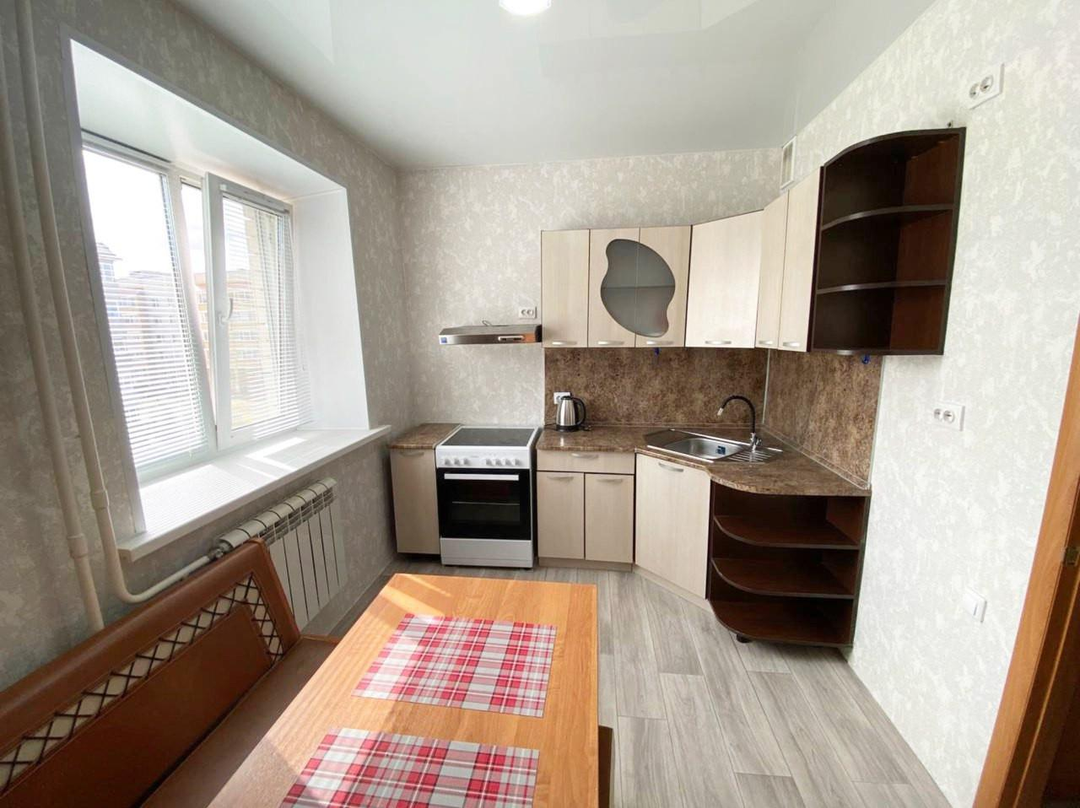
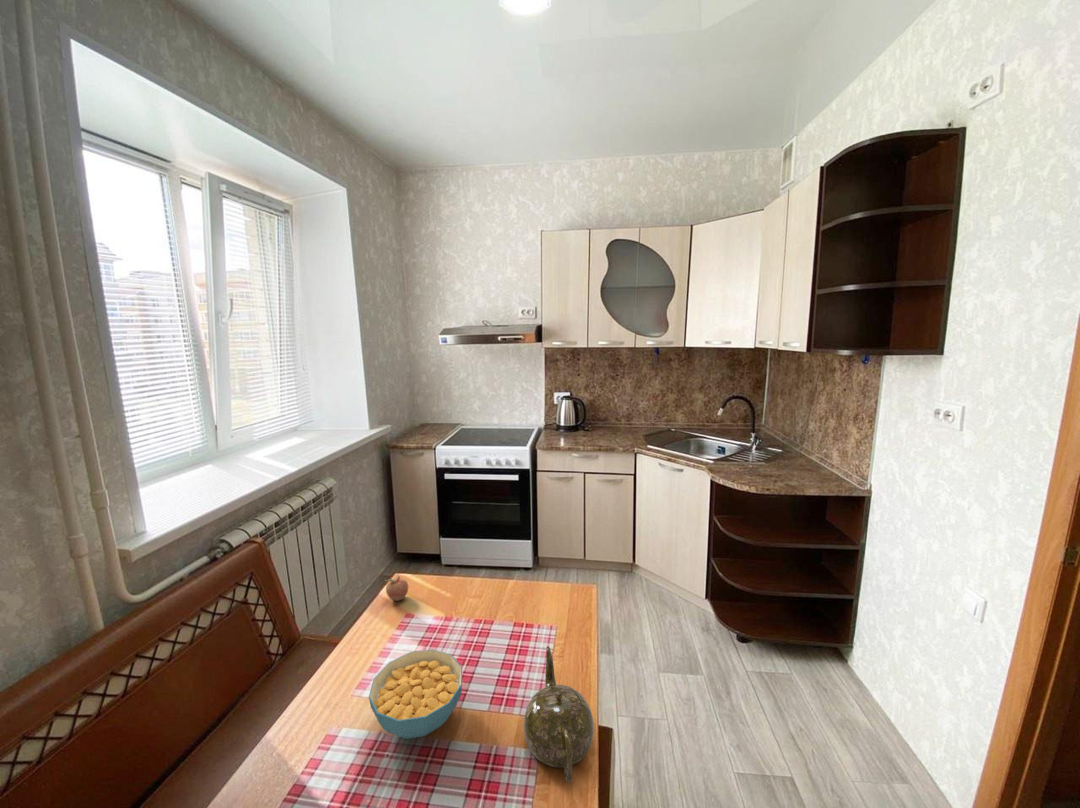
+ fruit [385,575,409,602]
+ teapot [523,645,595,783]
+ cereal bowl [368,648,463,740]
